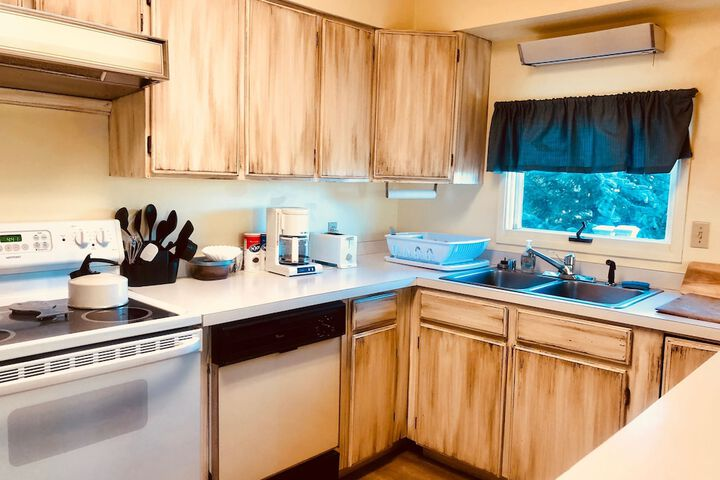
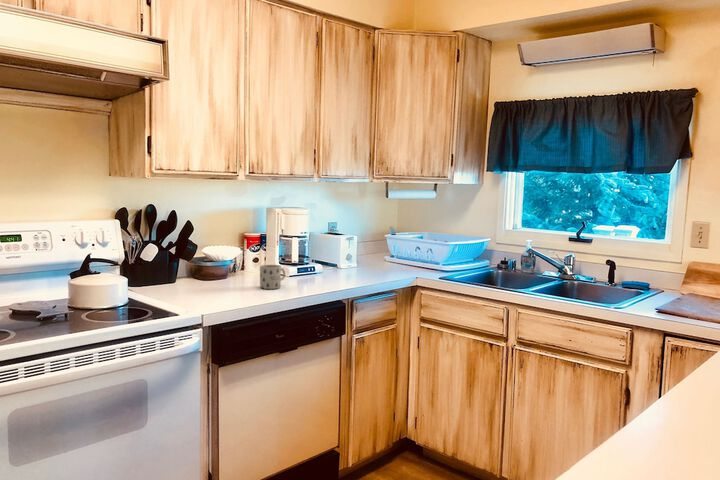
+ mug [259,264,287,290]
